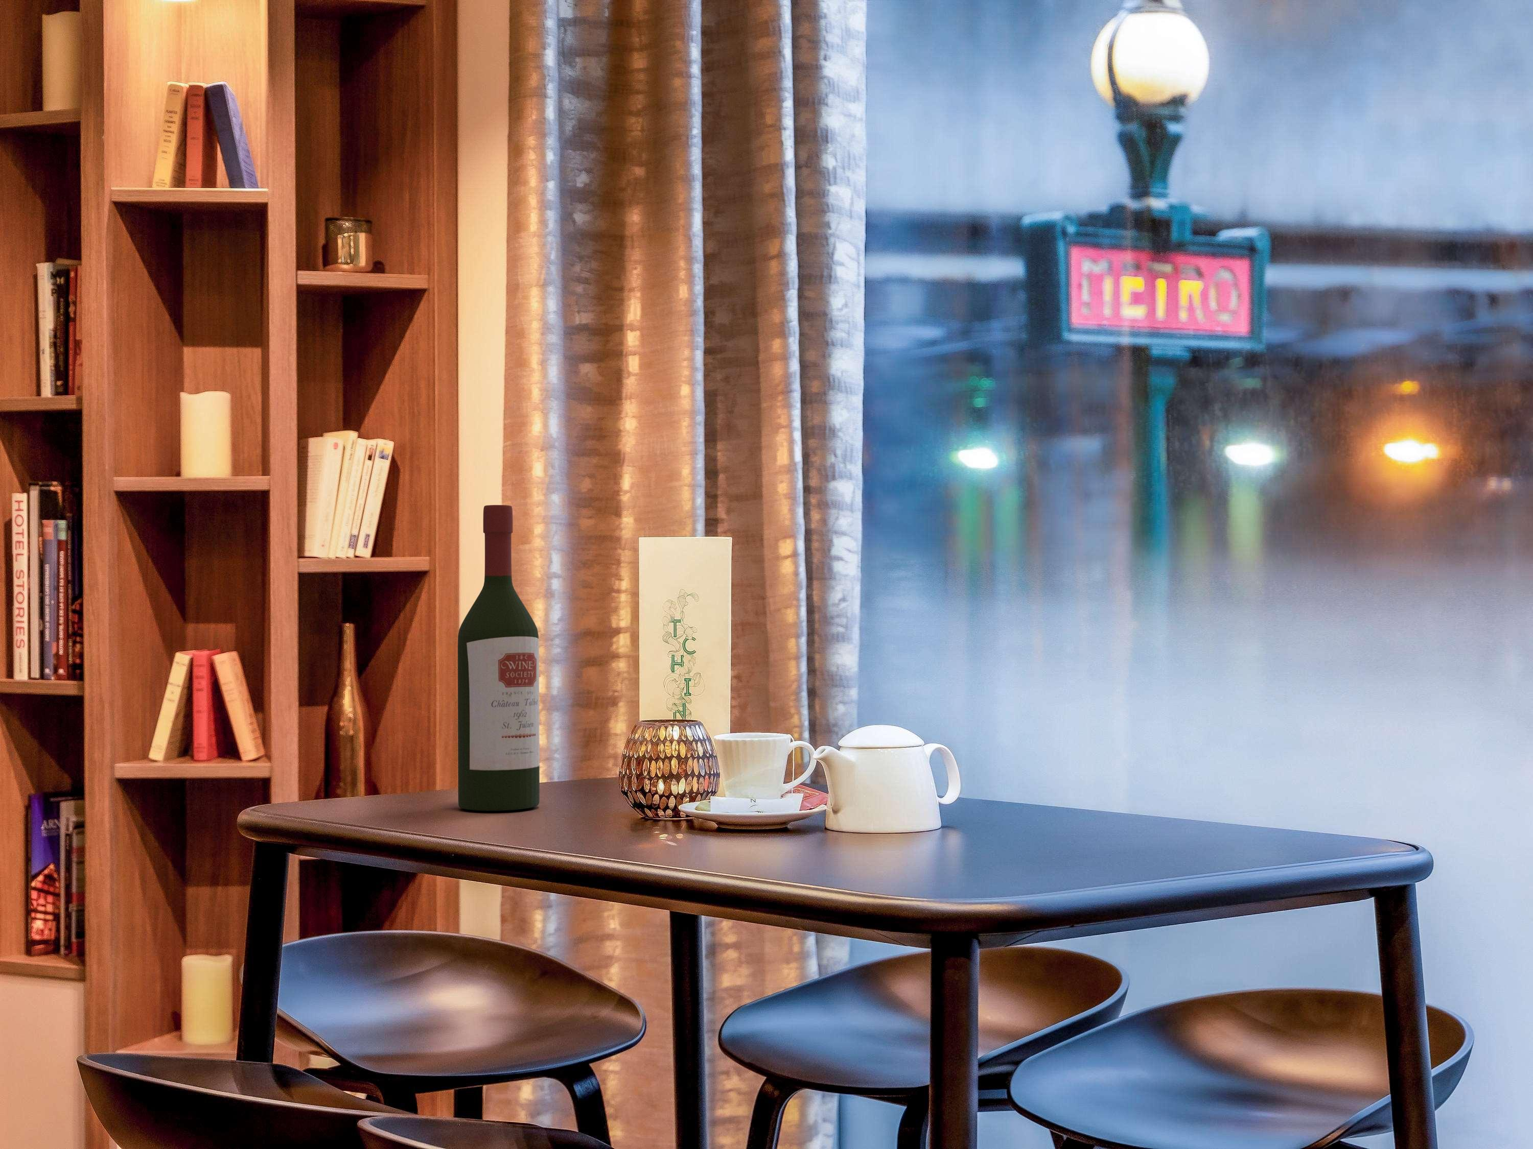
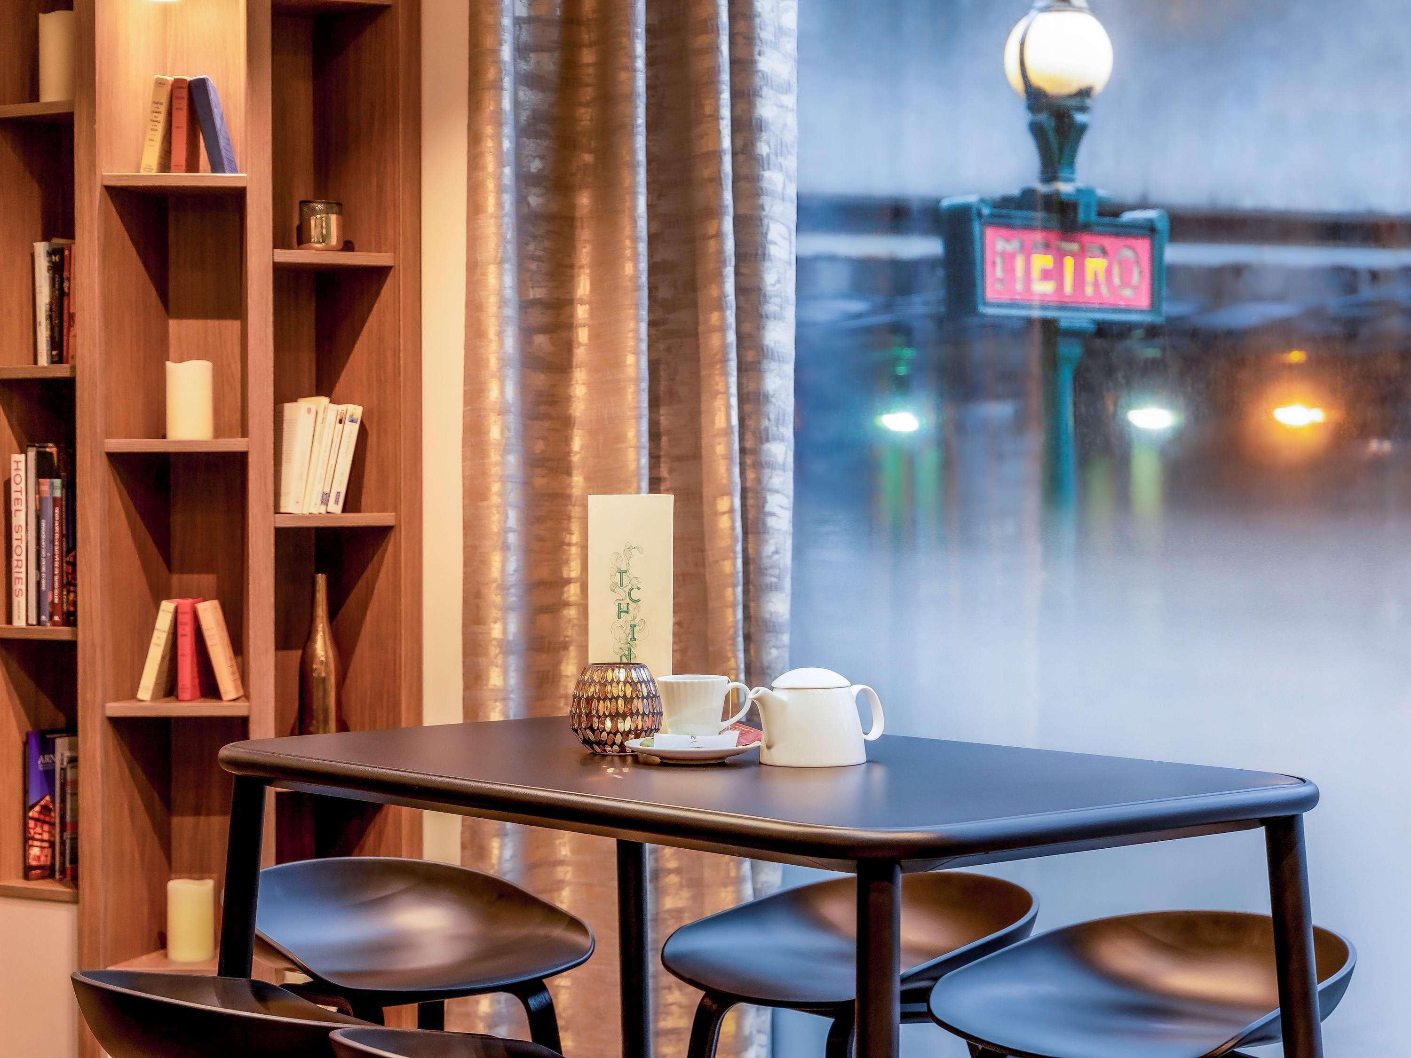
- wine bottle [457,504,540,811]
